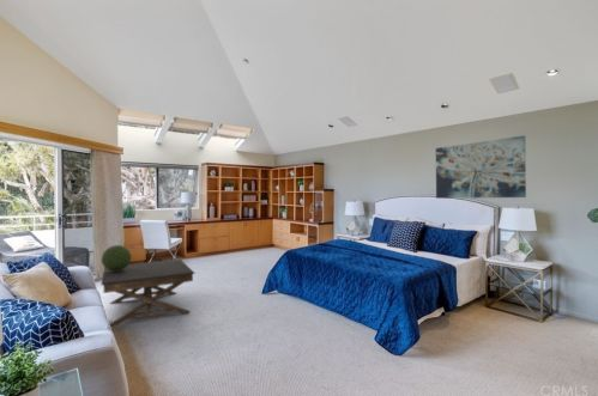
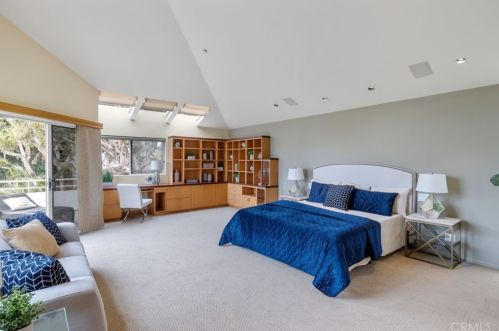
- coffee table [101,258,197,328]
- wall art [435,134,527,200]
- decorative sphere [101,244,133,272]
